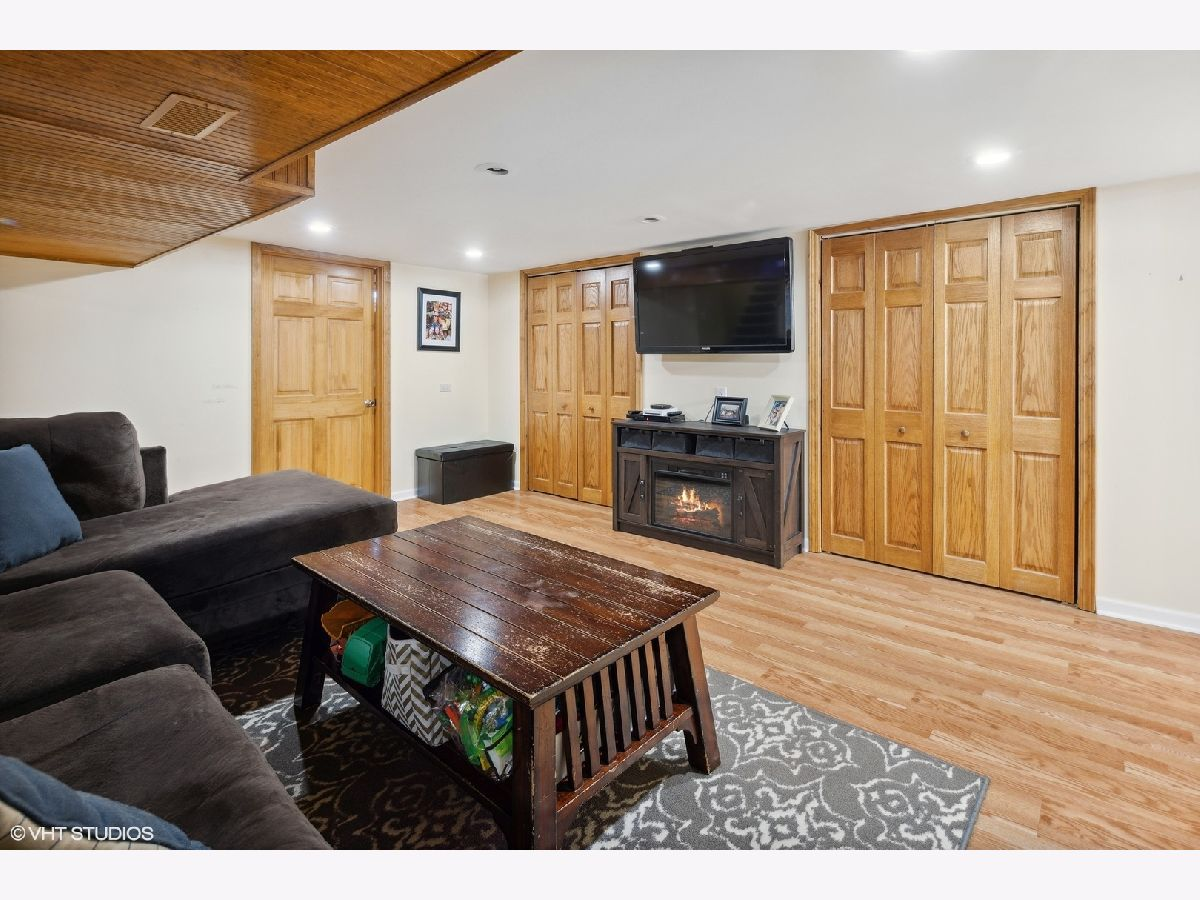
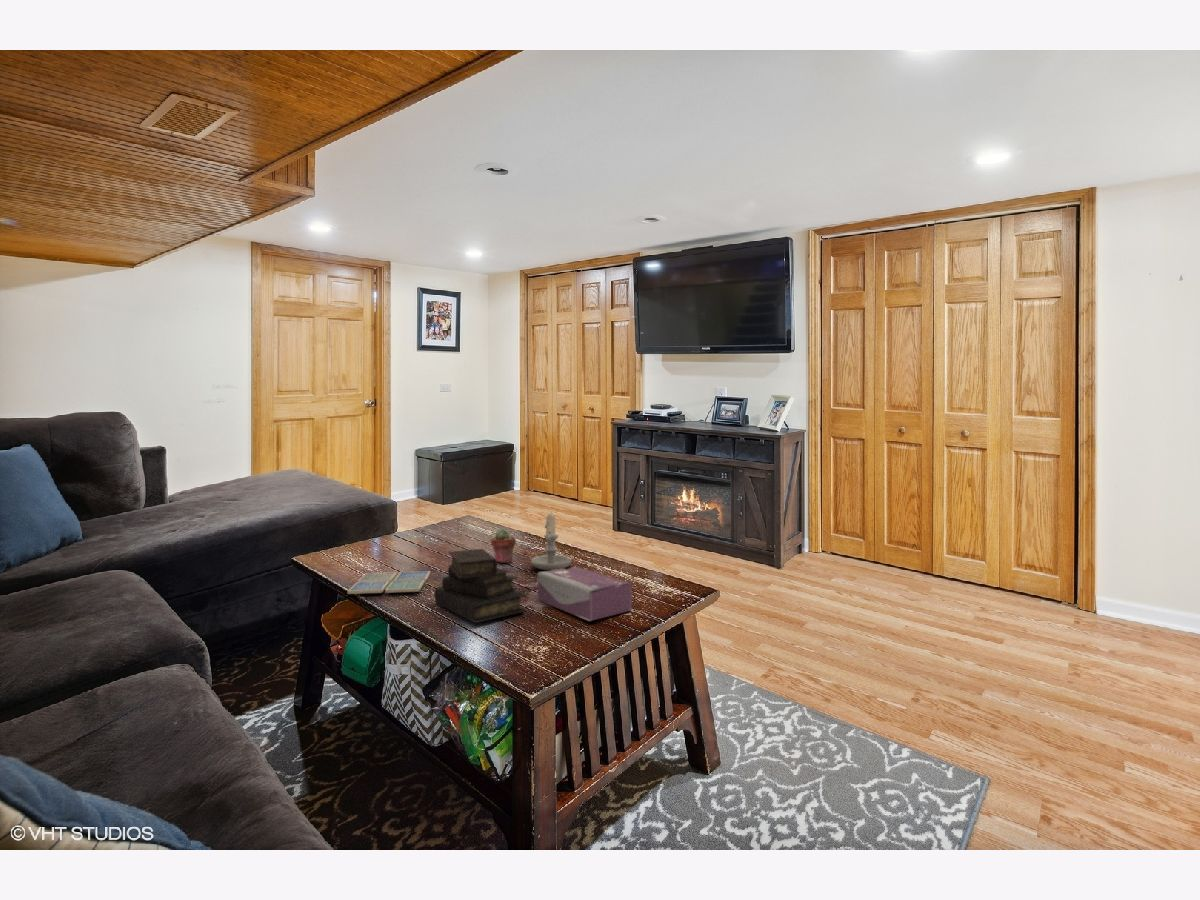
+ candle [530,511,572,571]
+ potted succulent [490,527,517,564]
+ diary [433,548,527,624]
+ tissue box [537,566,633,622]
+ drink coaster [347,570,432,595]
